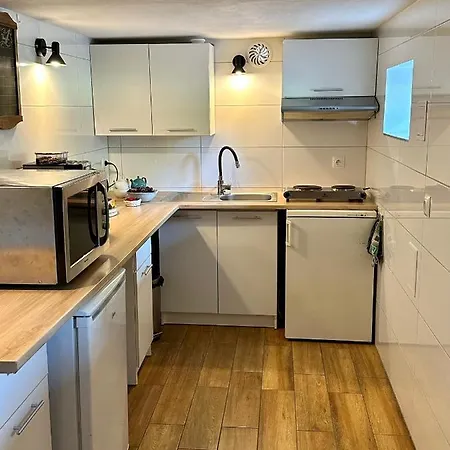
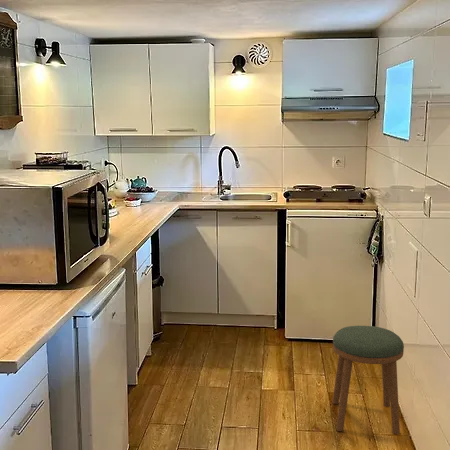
+ stool [331,325,405,436]
